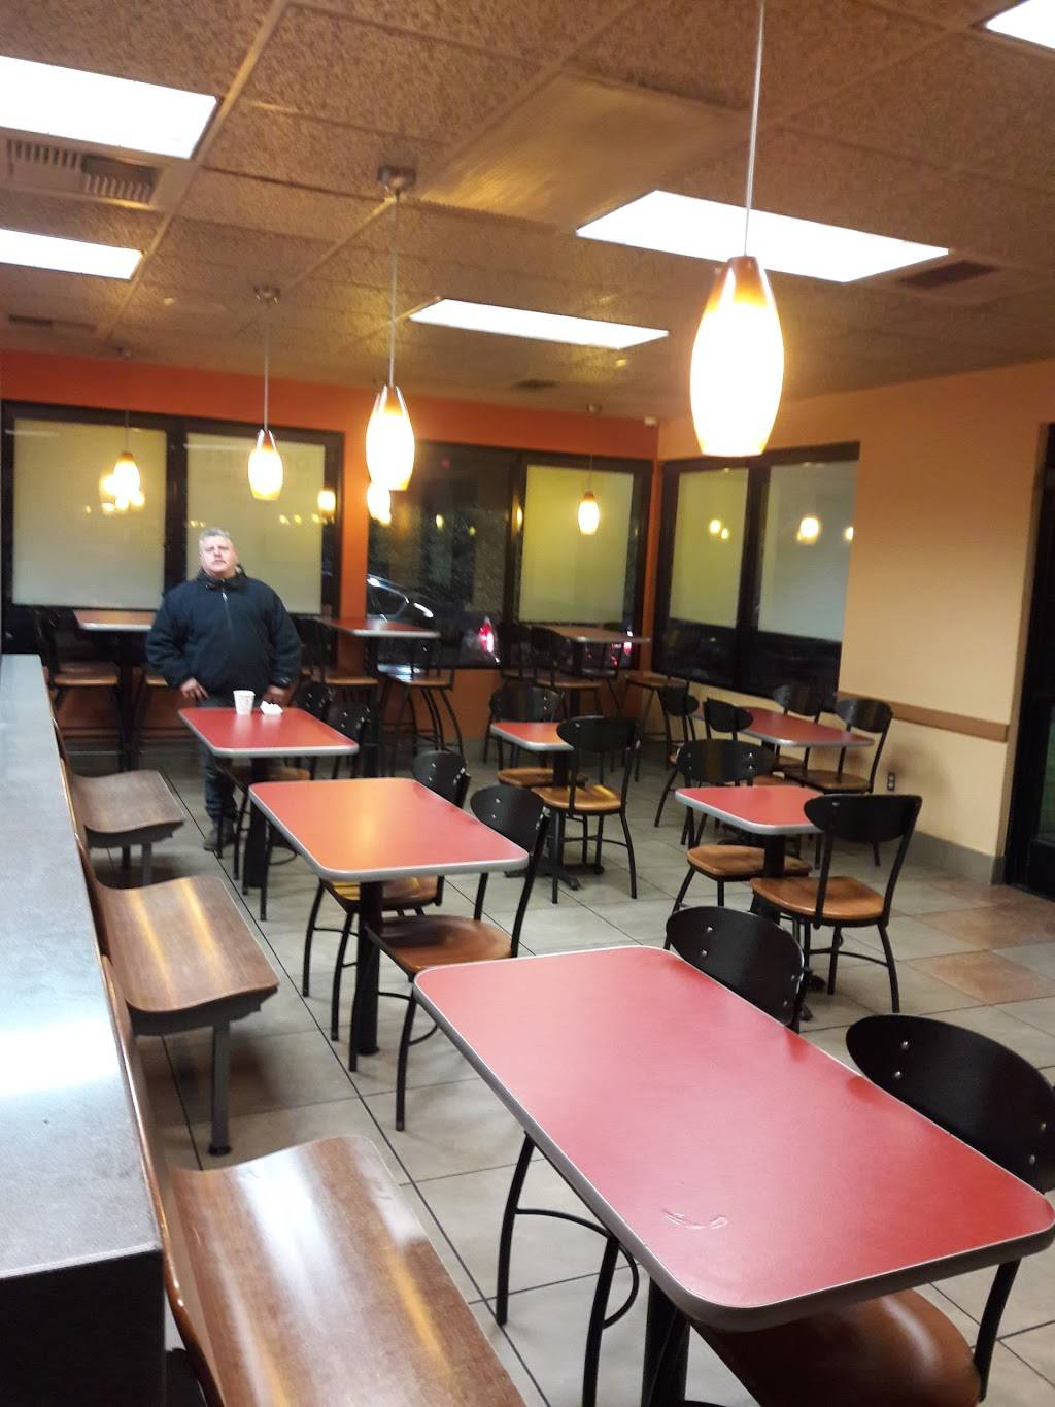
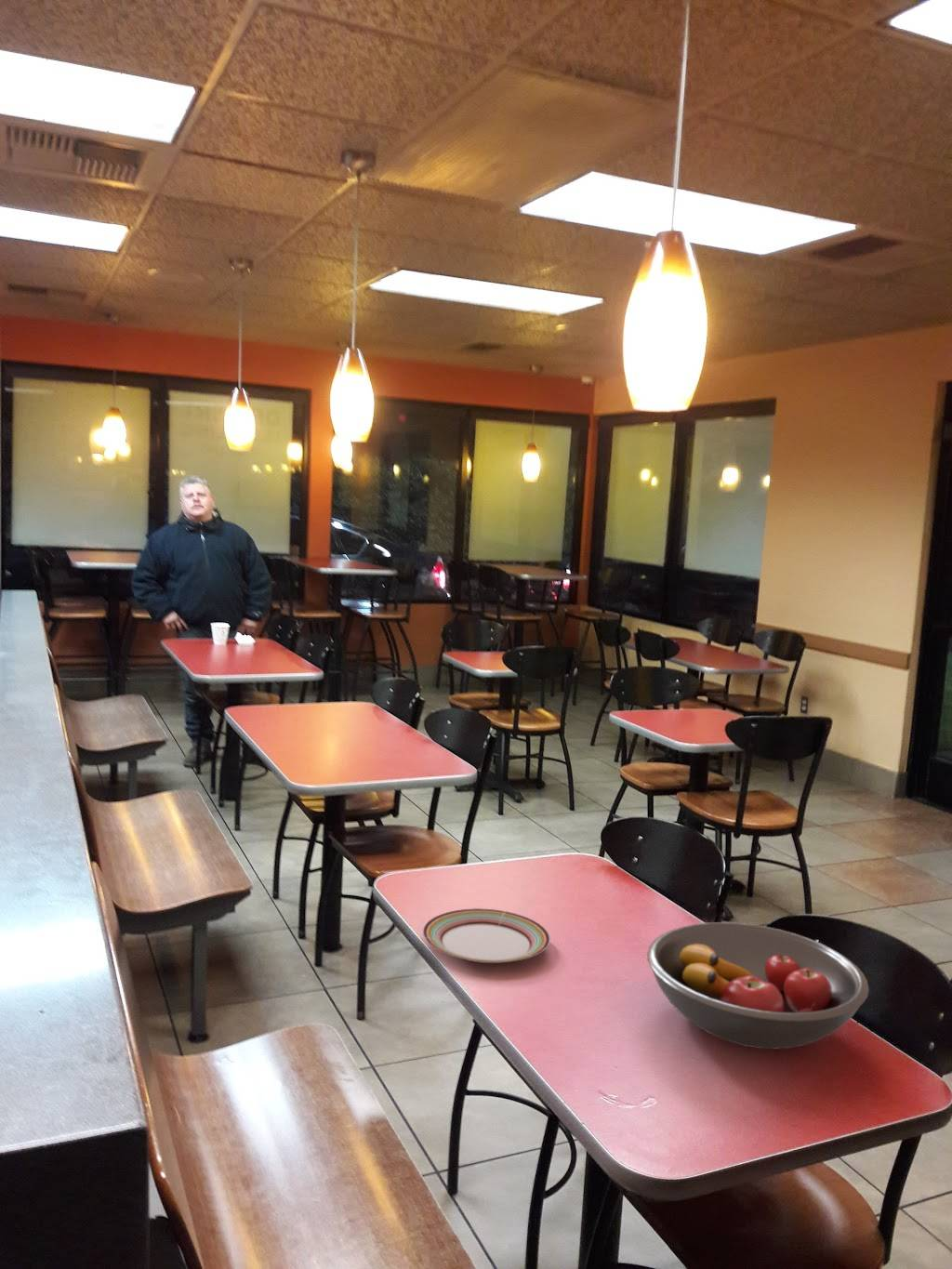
+ plate [422,907,551,964]
+ fruit bowl [646,921,870,1050]
